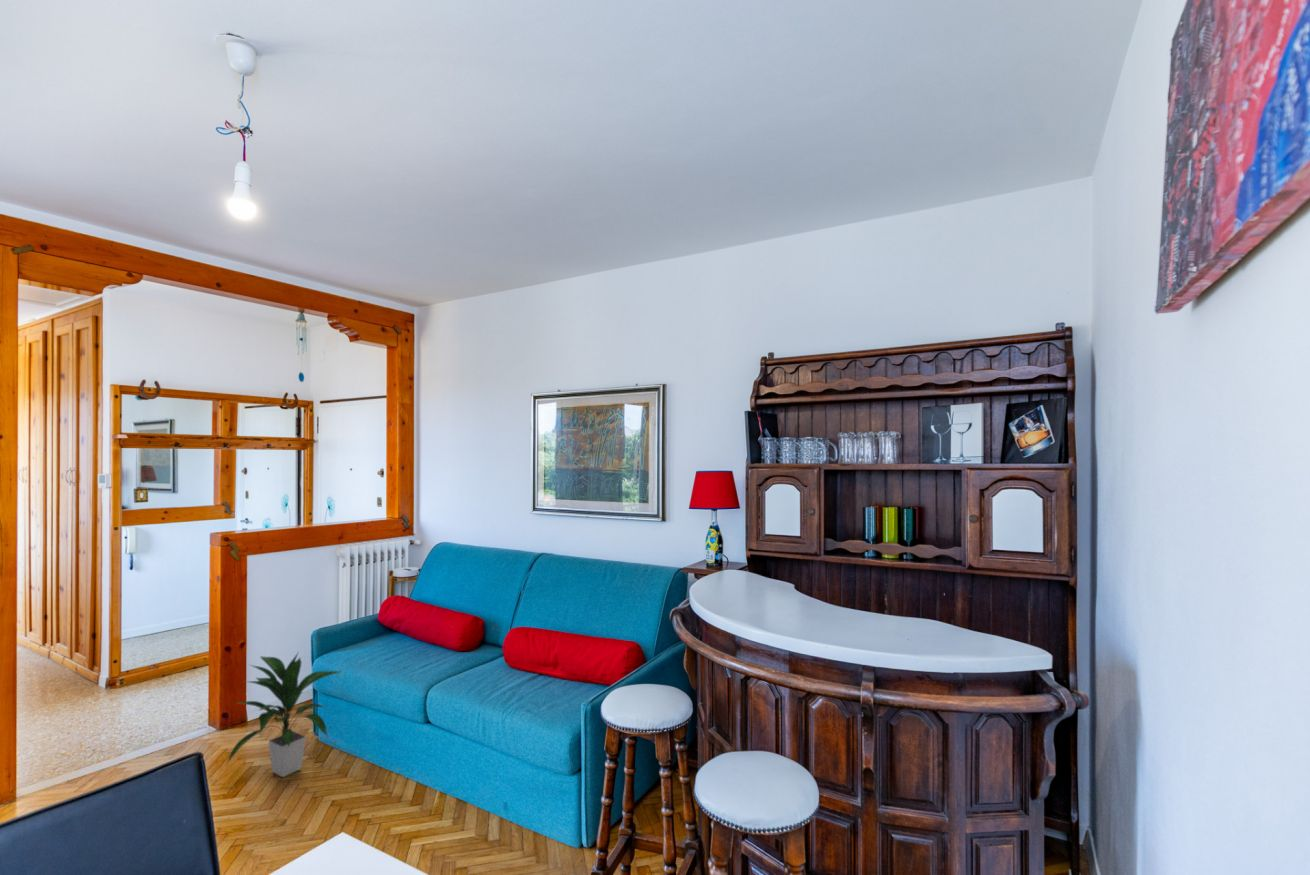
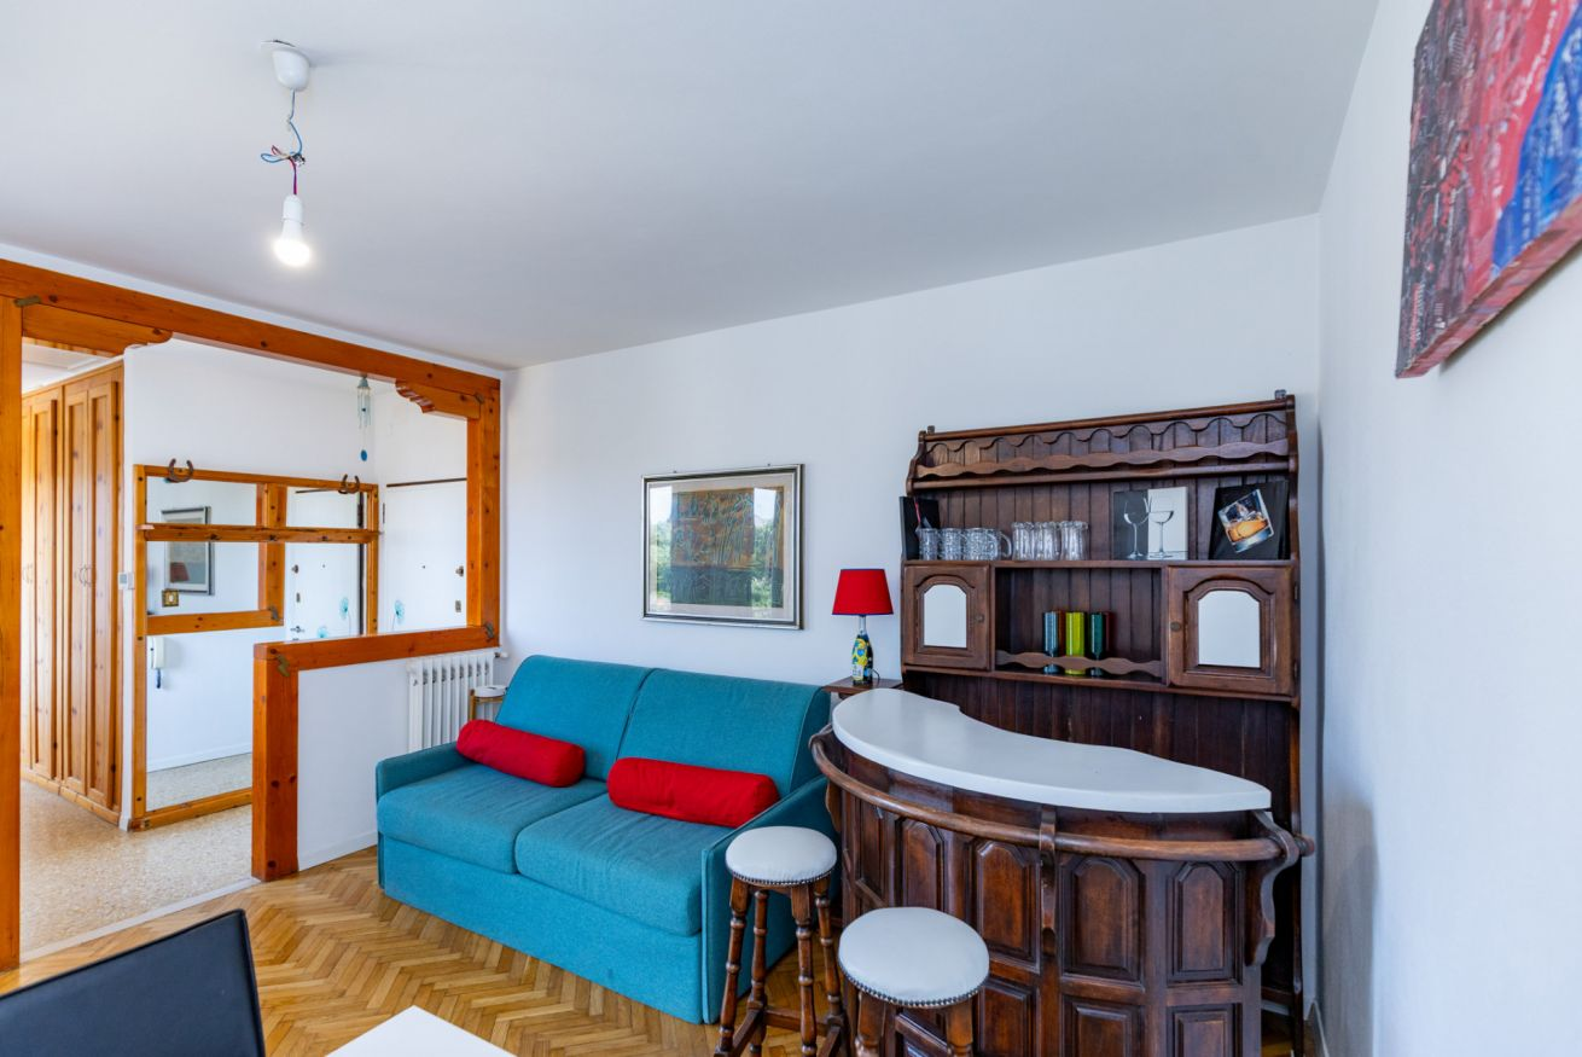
- indoor plant [225,650,345,778]
